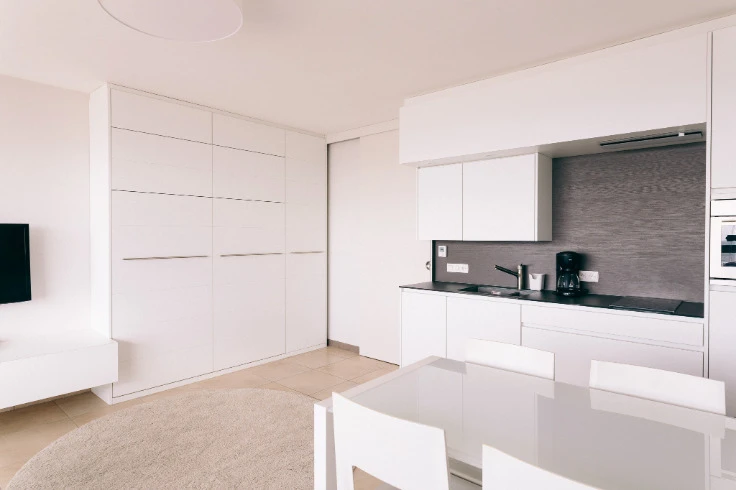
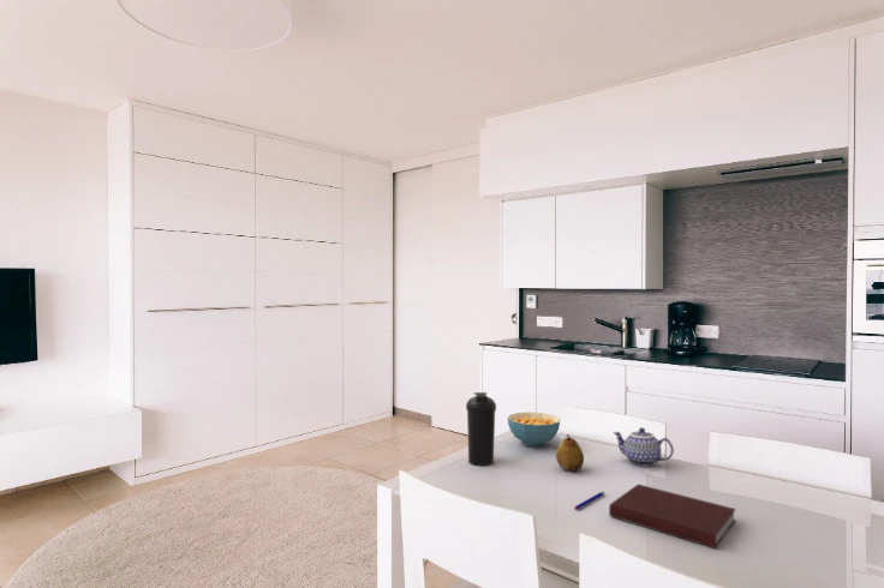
+ teapot [611,426,675,468]
+ pen [574,490,605,511]
+ fruit [555,433,585,473]
+ cereal bowl [507,412,561,448]
+ water bottle [465,391,497,467]
+ notebook [608,482,737,550]
